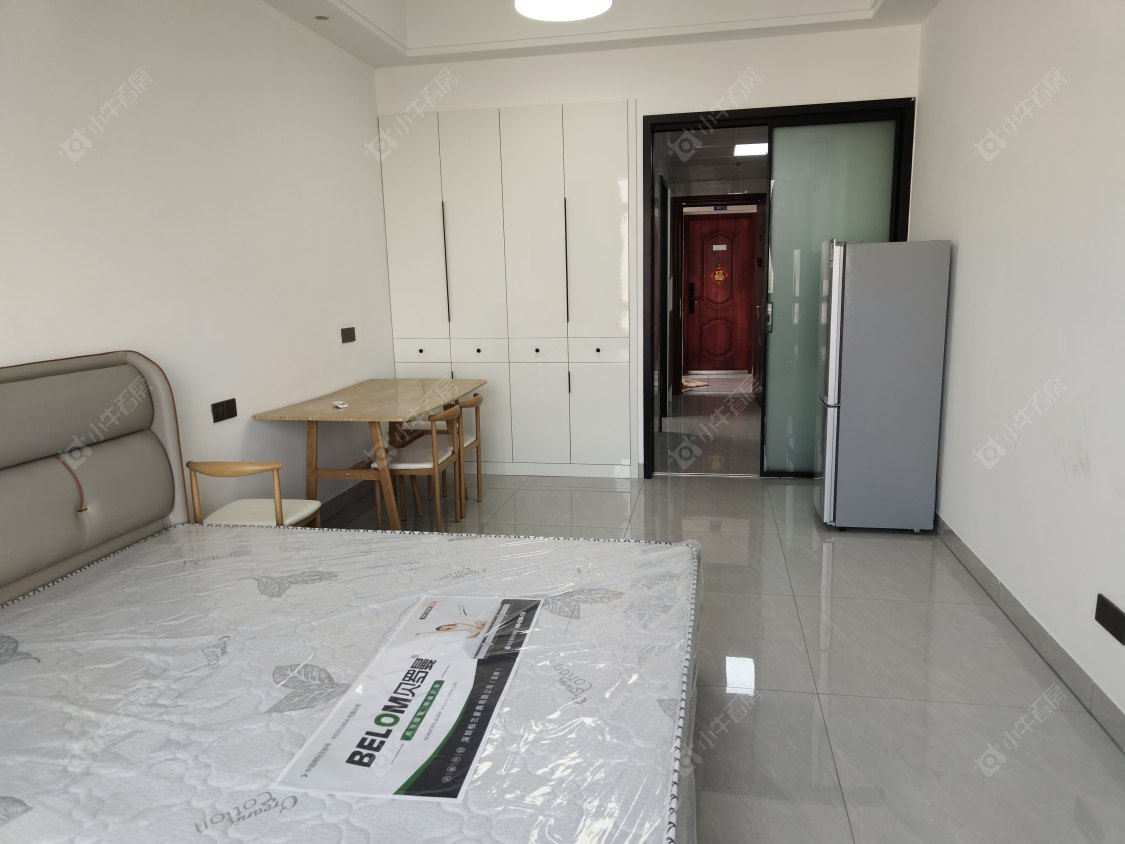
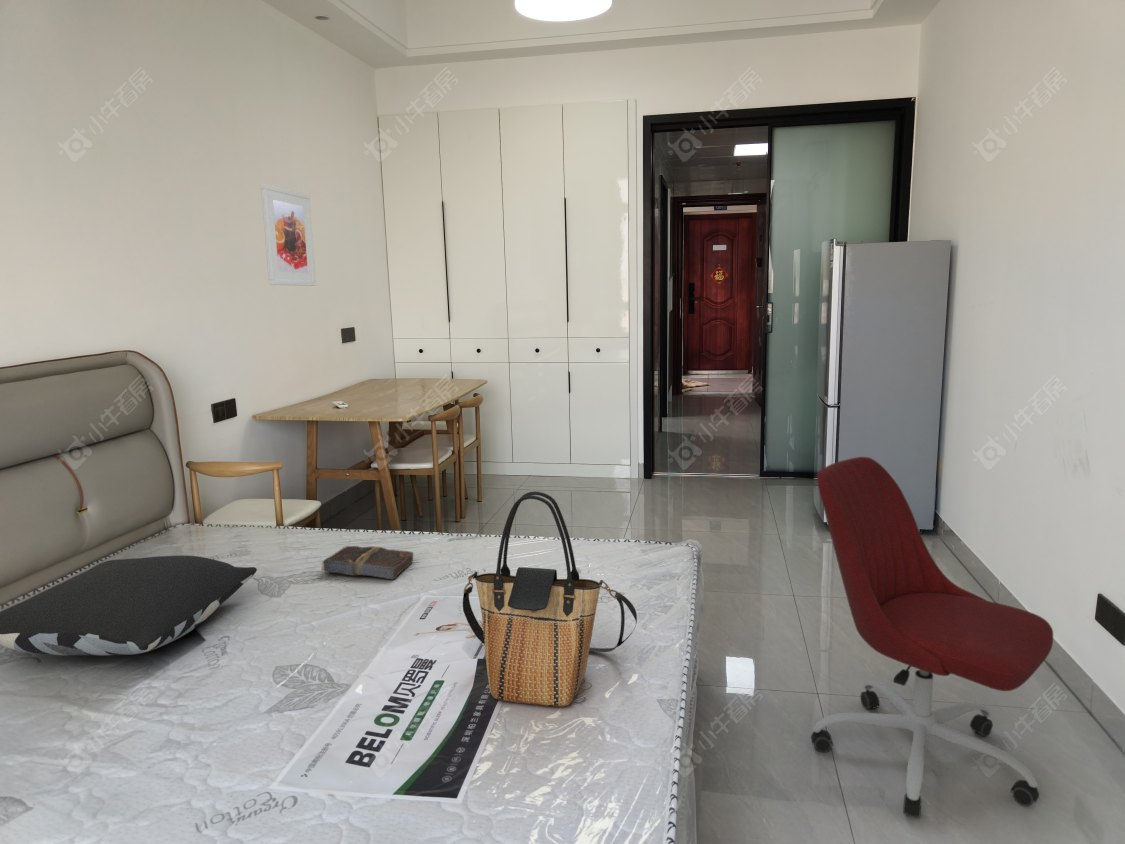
+ tote bag [462,490,638,708]
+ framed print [260,183,317,287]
+ book [320,545,414,580]
+ pillow [0,555,258,656]
+ office chair [810,456,1054,819]
